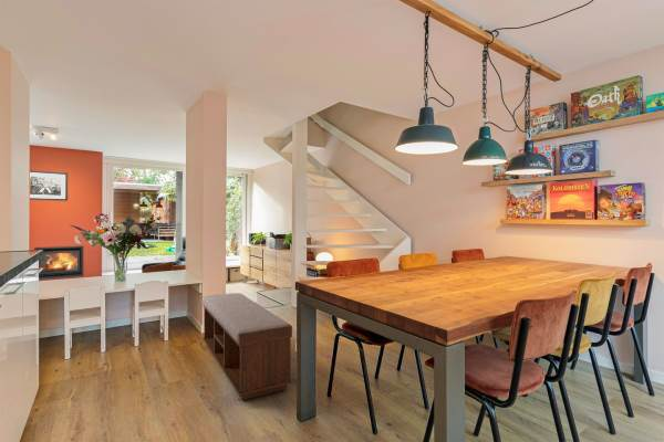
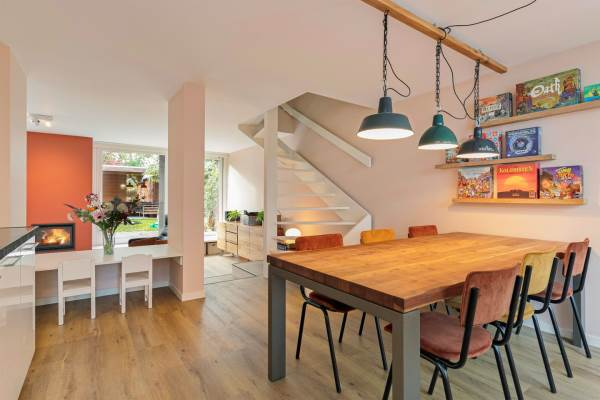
- bench [201,292,293,401]
- wall art [29,169,69,202]
